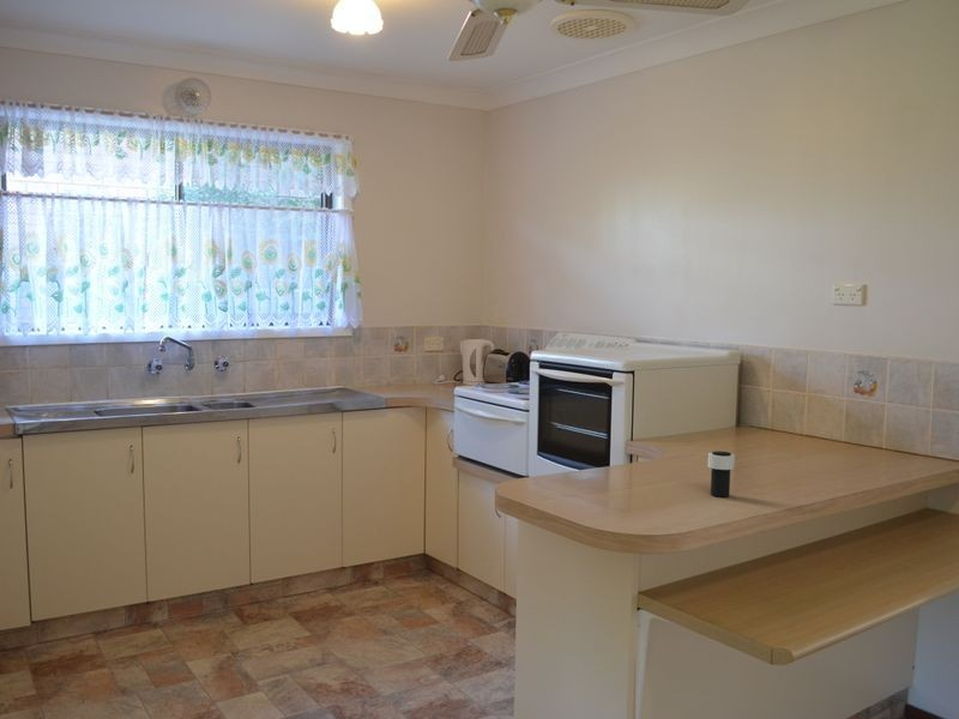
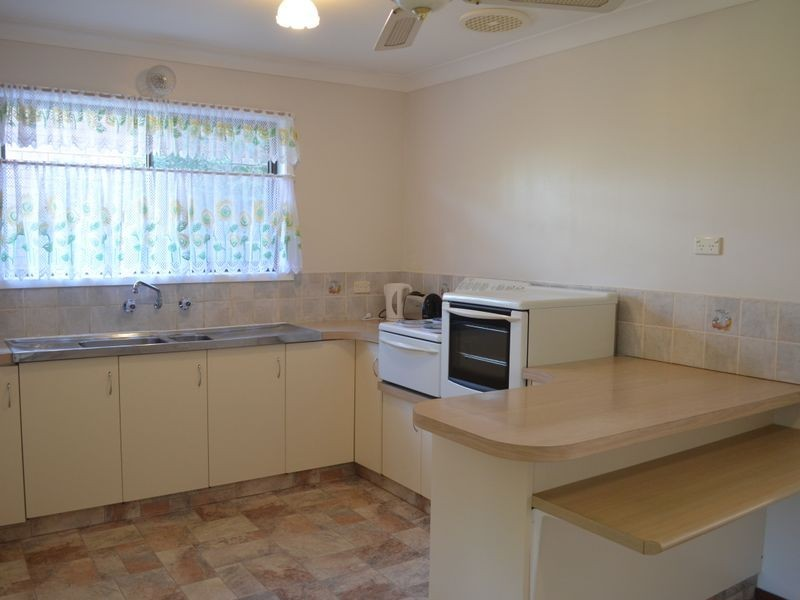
- cup [707,451,736,499]
